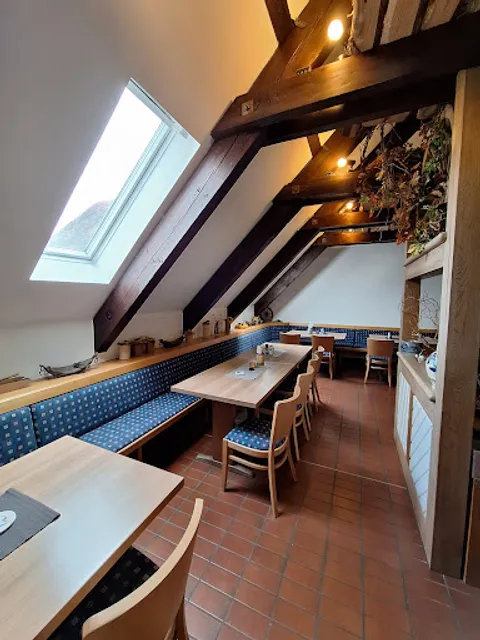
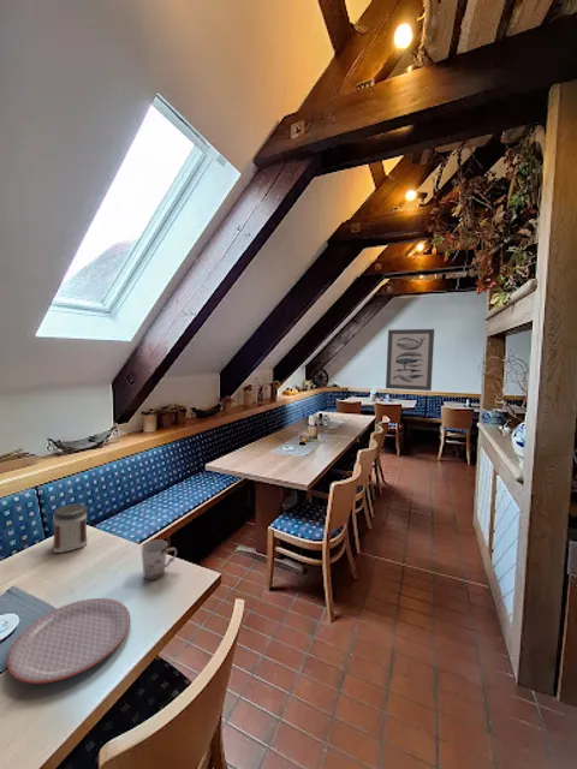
+ jar [52,502,89,554]
+ plate [6,597,132,685]
+ wall art [385,328,435,392]
+ cup [139,538,178,580]
